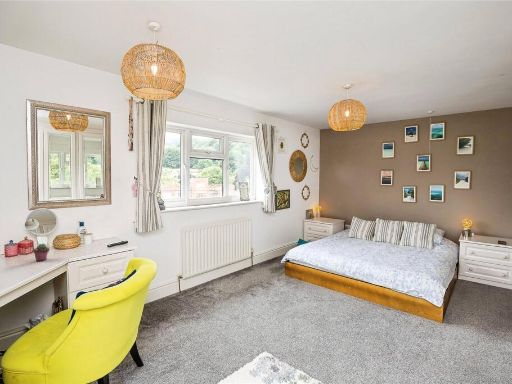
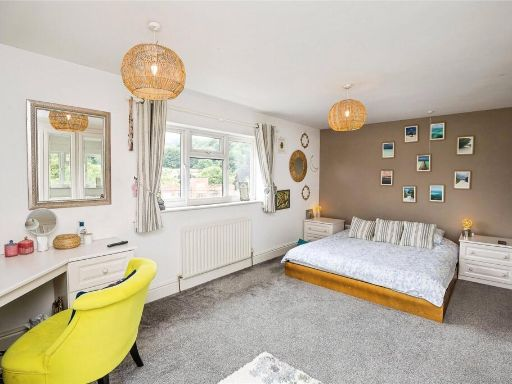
- potted succulent [32,242,50,262]
